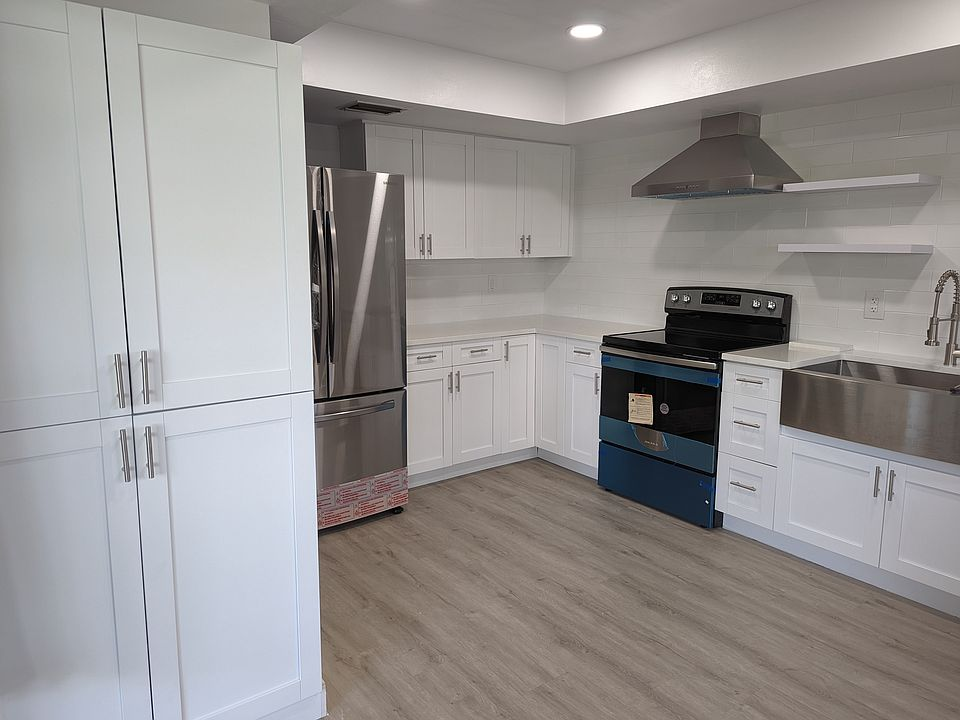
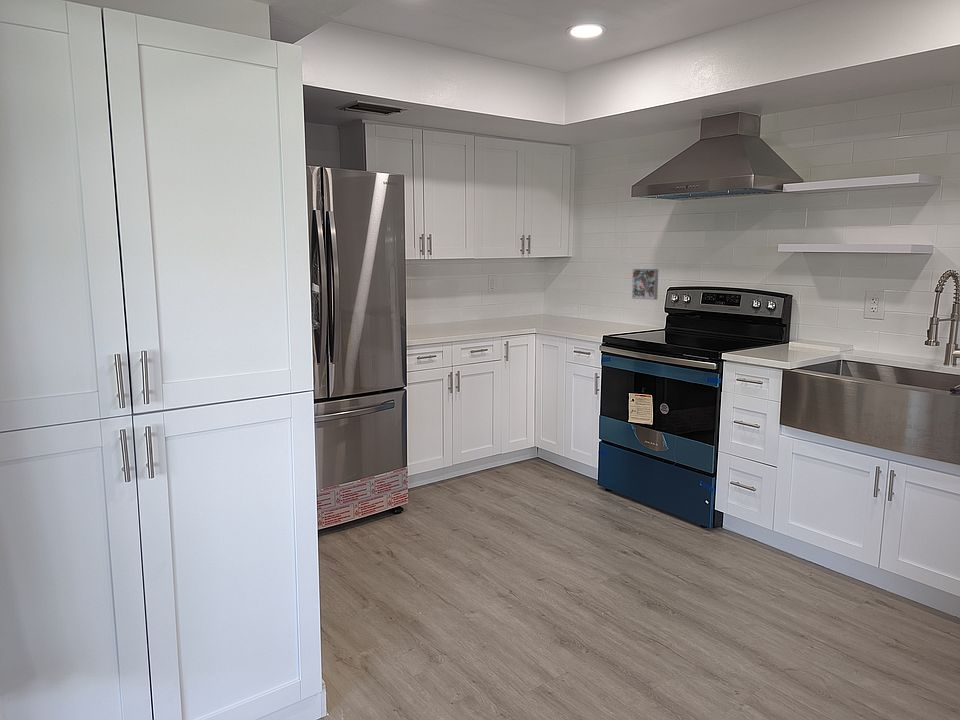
+ decorative tile [631,268,659,301]
